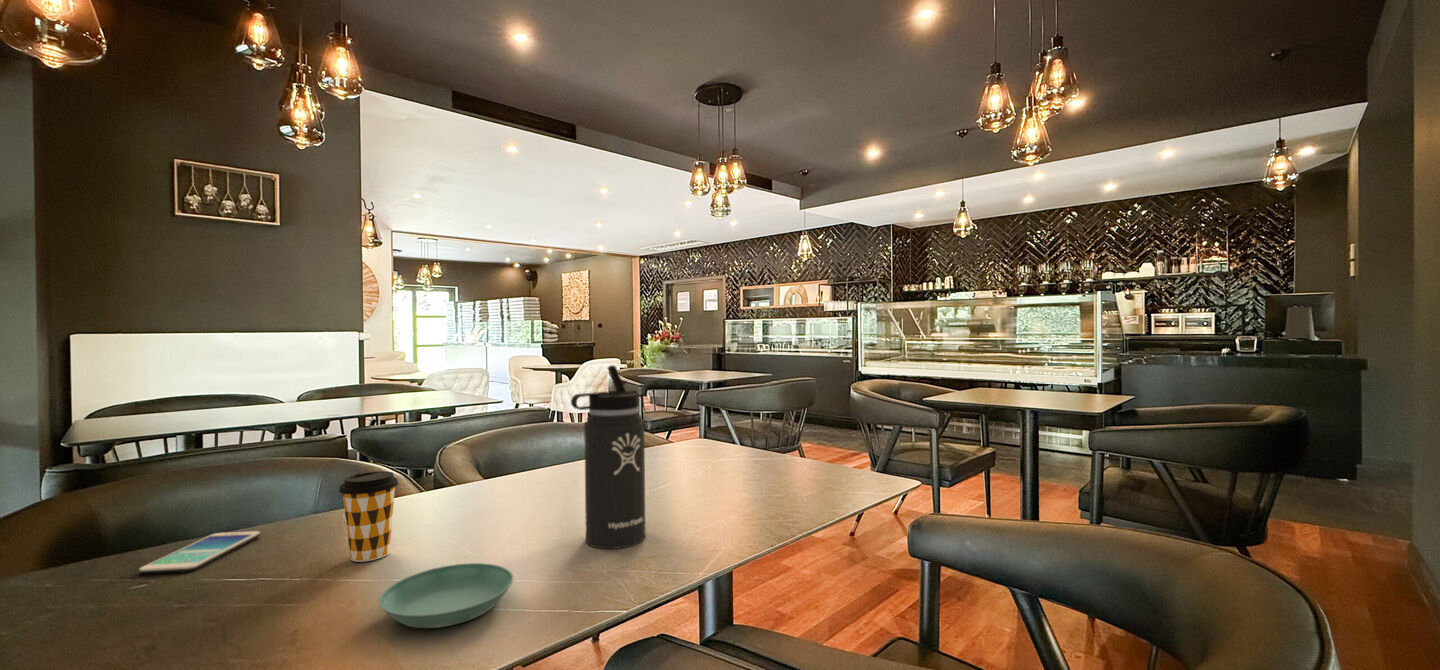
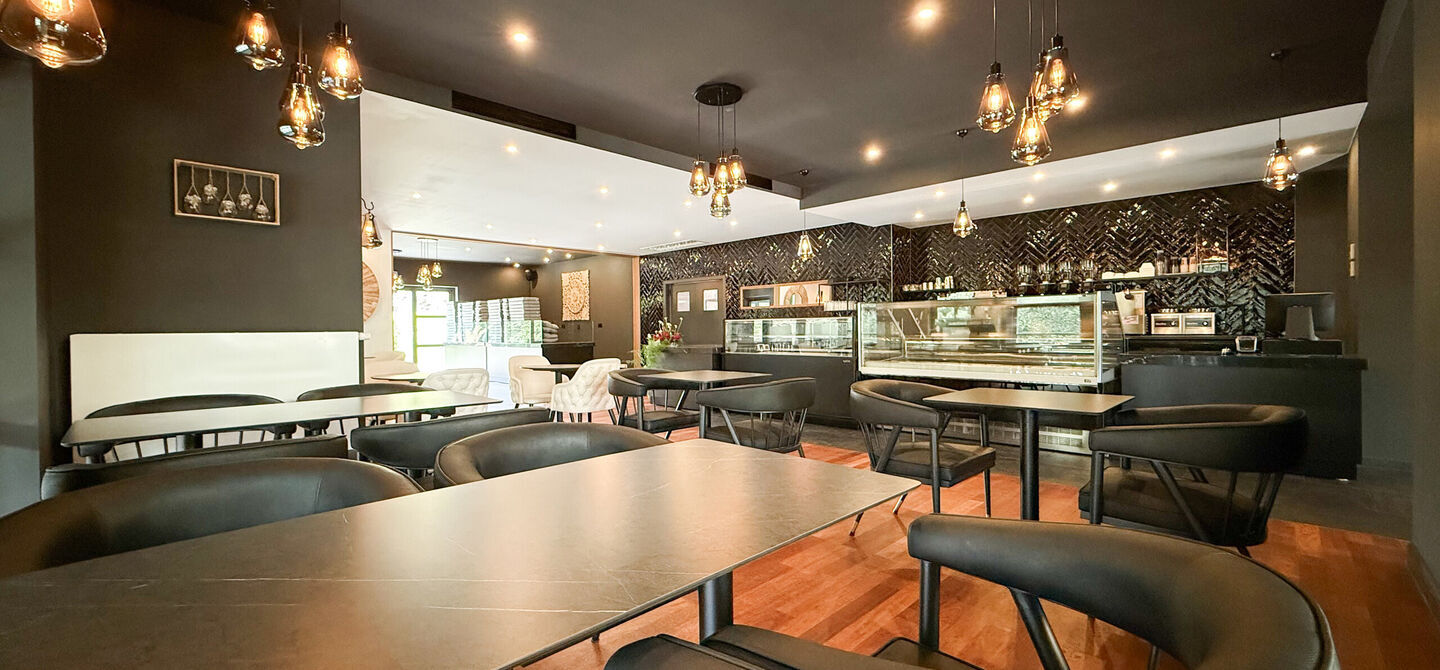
- smartphone [138,530,261,576]
- thermos bottle [570,364,647,550]
- saucer [378,562,514,629]
- coffee cup [338,470,399,563]
